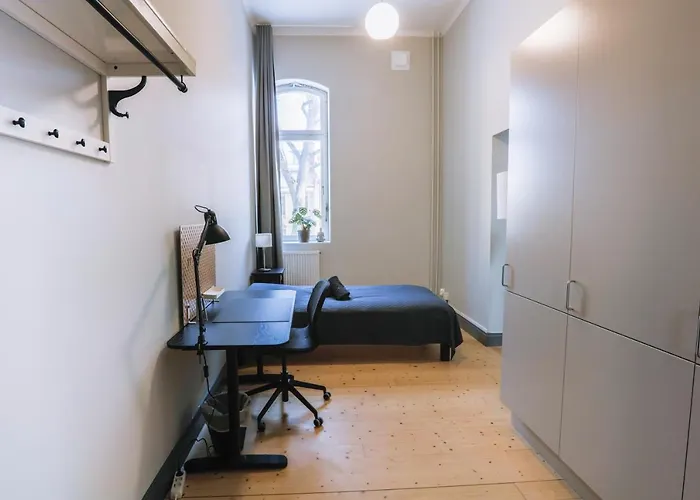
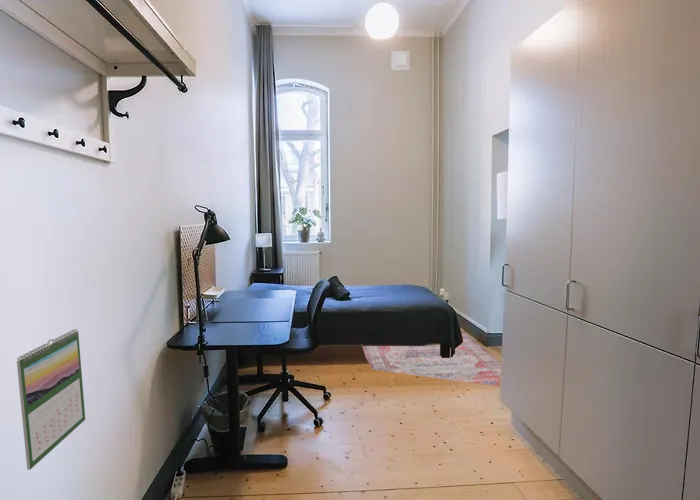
+ rug [361,329,502,387]
+ calendar [16,328,86,471]
